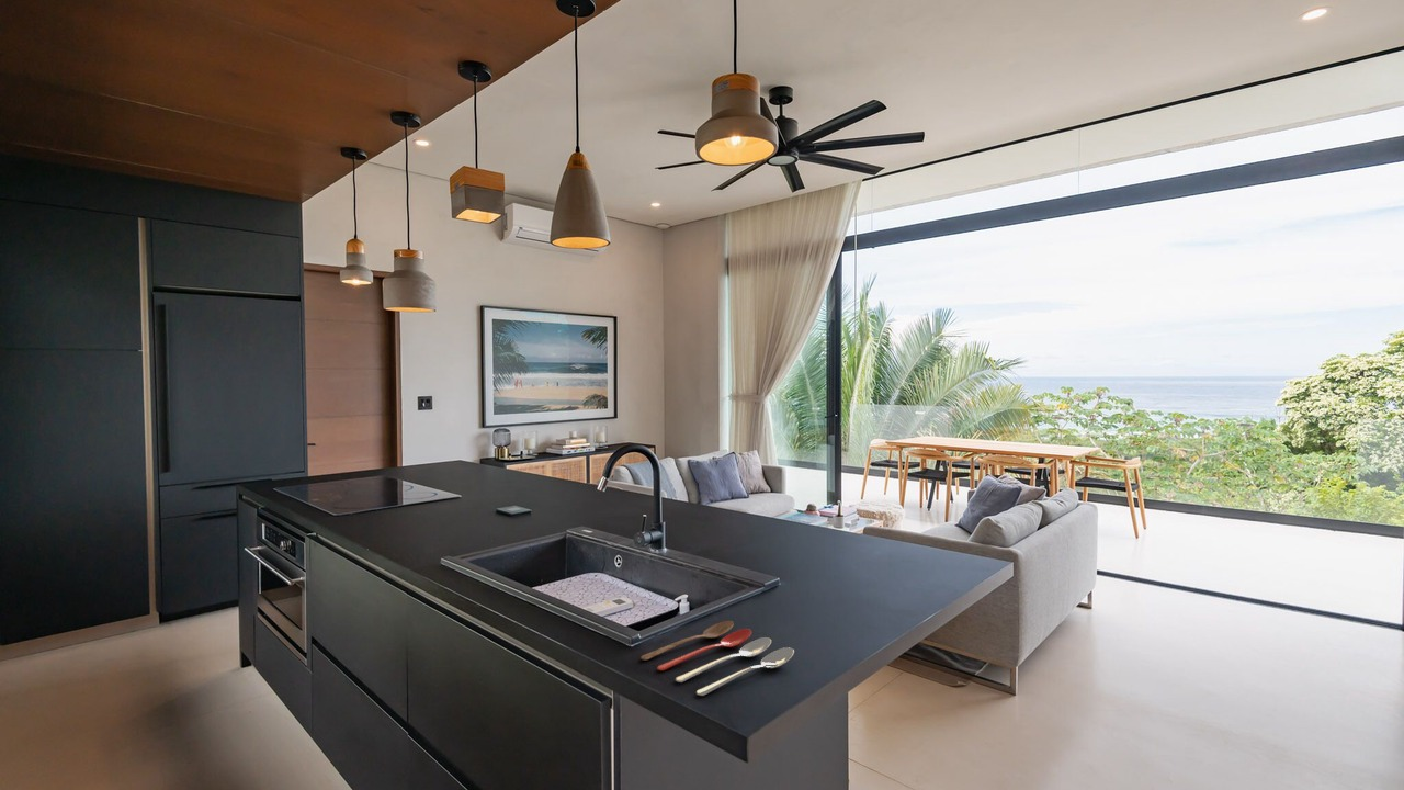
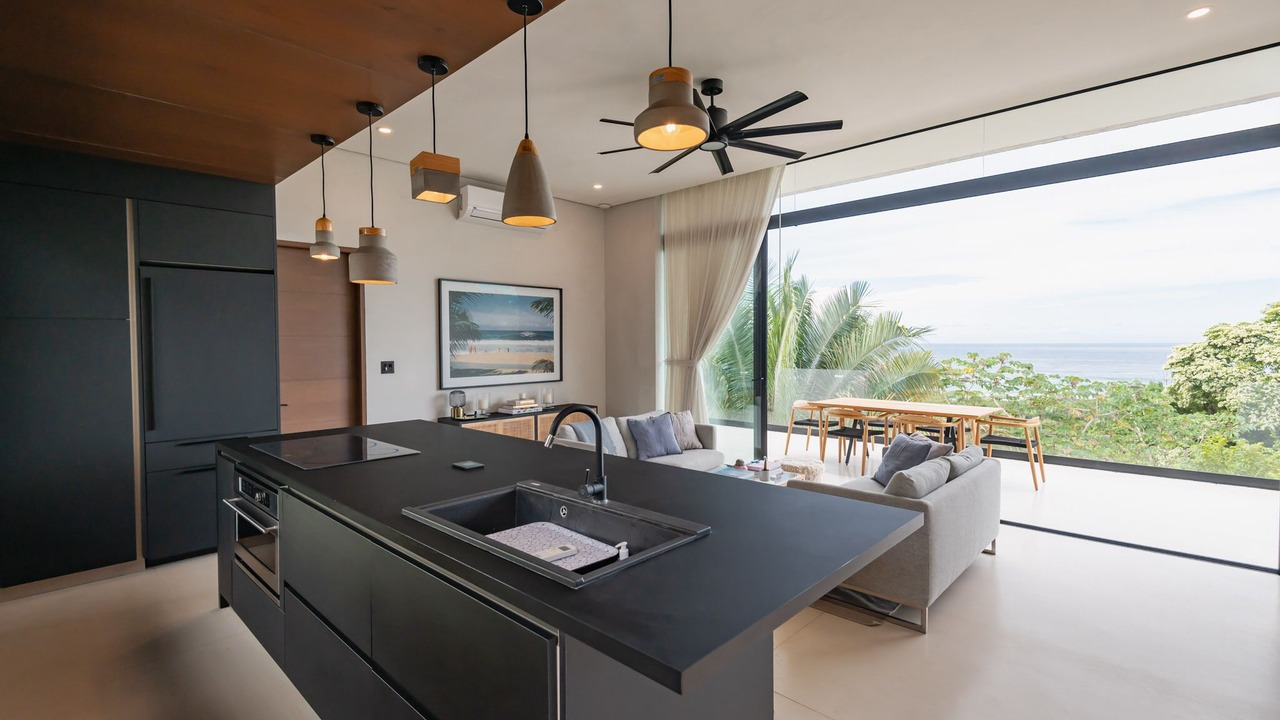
- cooking utensil [639,620,795,697]
